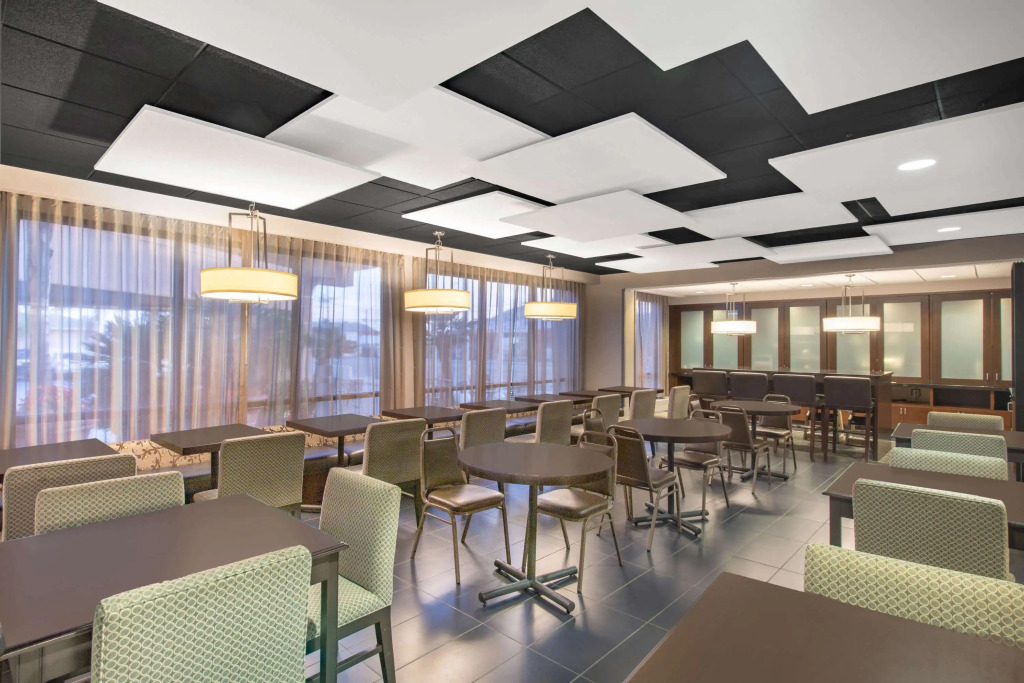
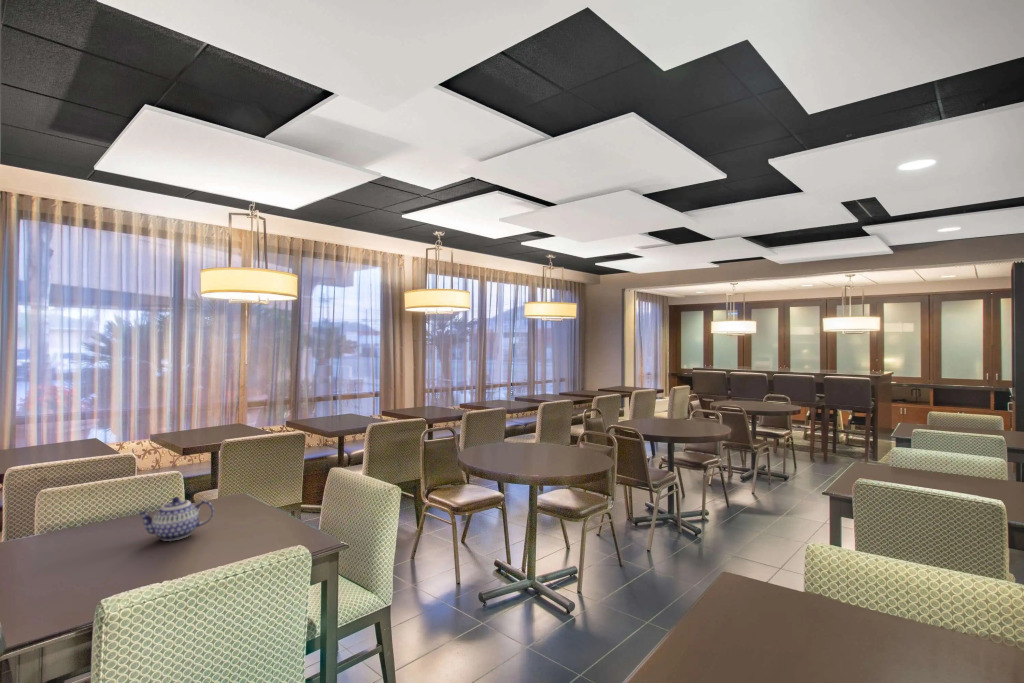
+ teapot [137,496,215,542]
